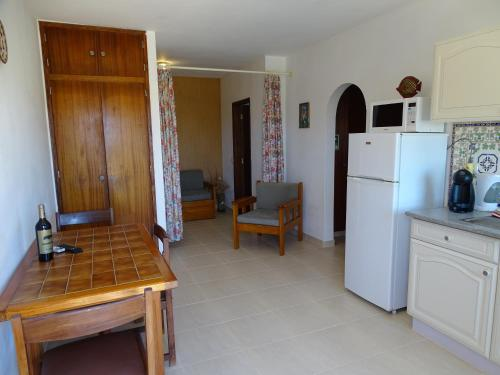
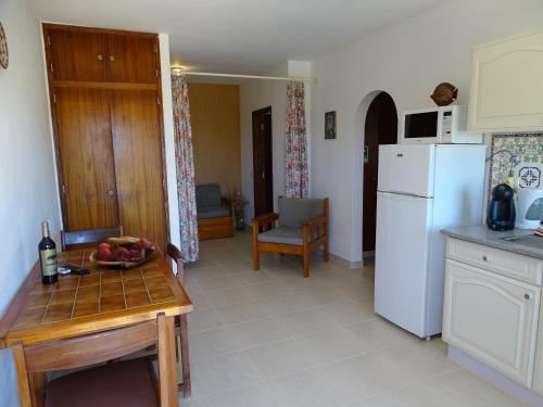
+ fruit basket [88,236,157,272]
